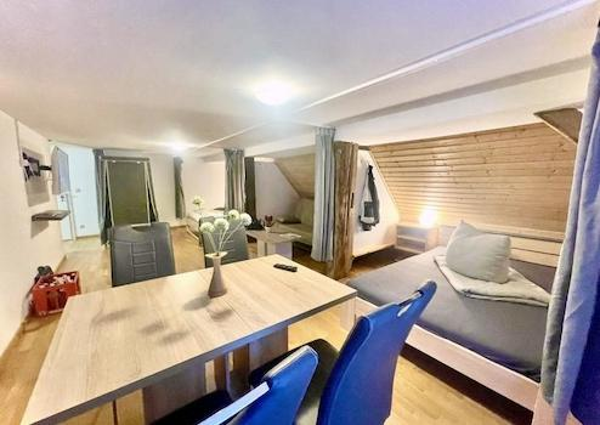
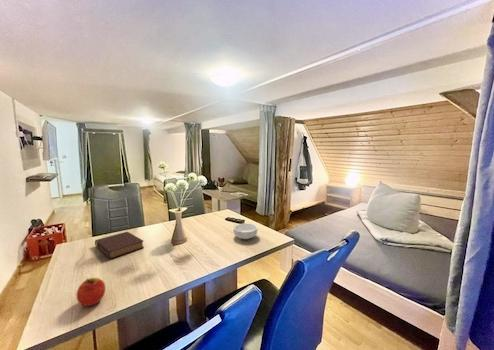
+ apple [76,277,106,307]
+ cereal bowl [232,222,259,240]
+ book [94,231,145,260]
